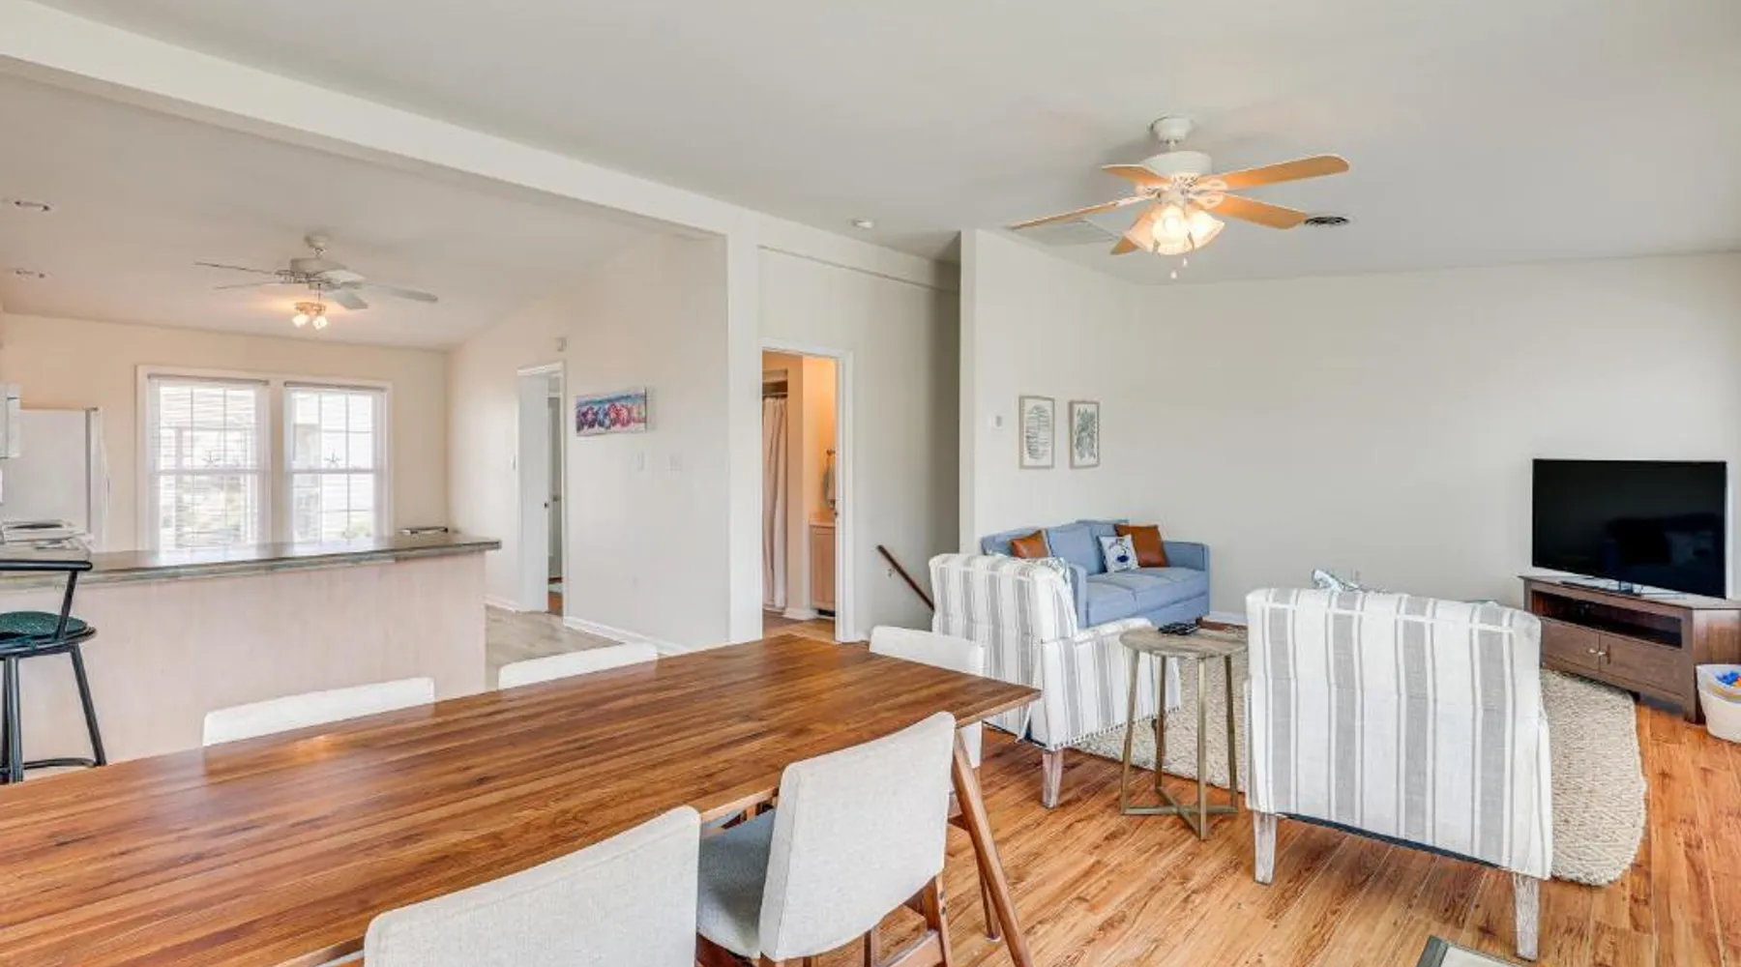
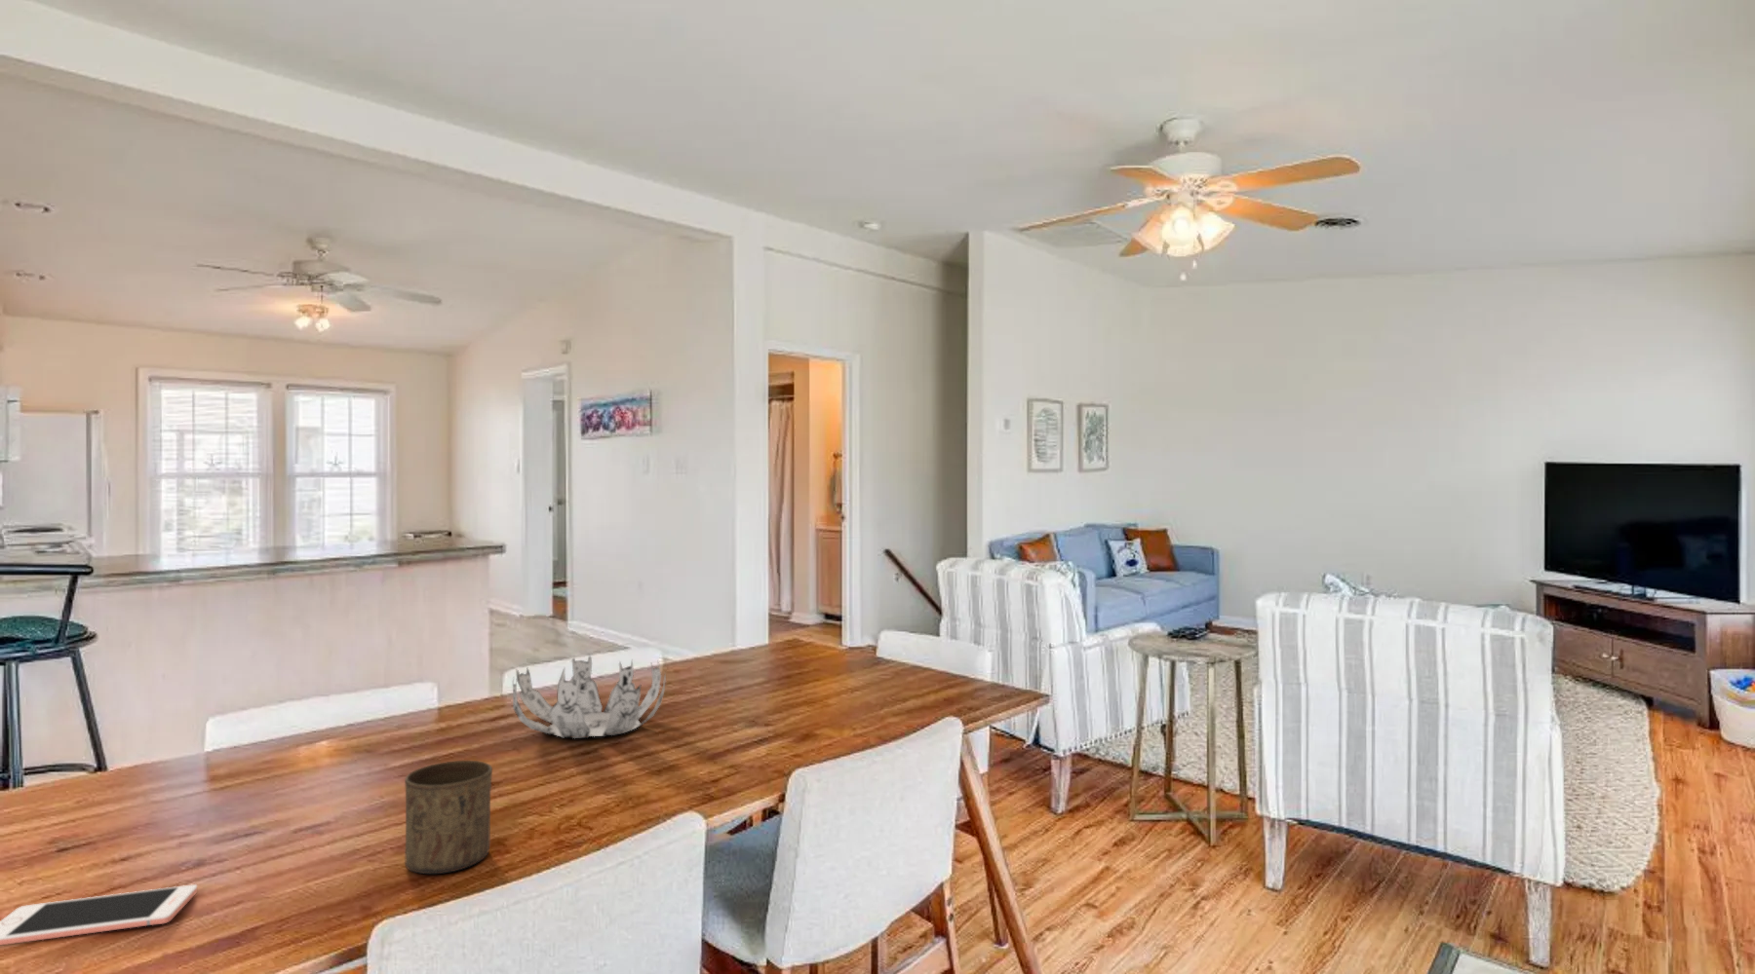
+ cup [403,759,493,874]
+ decorative bowl [511,655,667,739]
+ cell phone [0,883,198,945]
